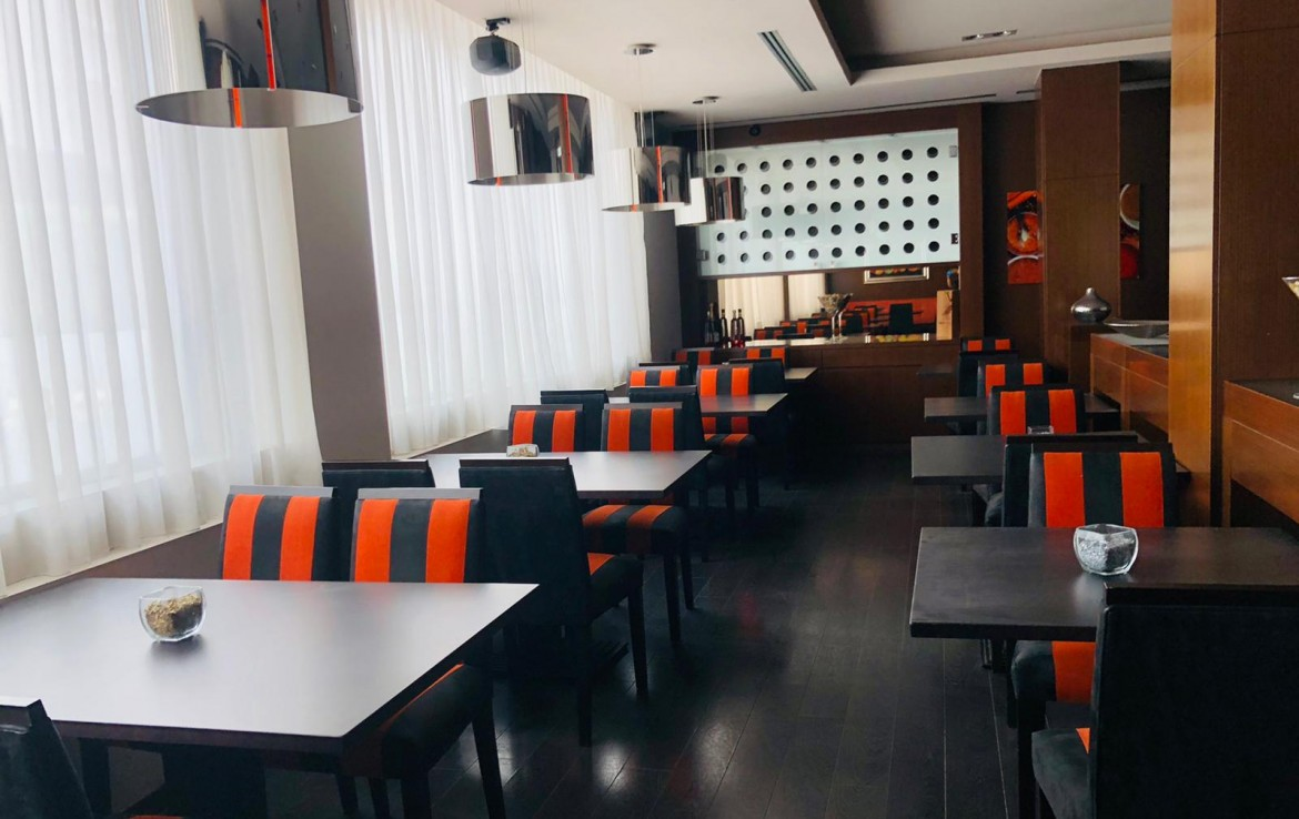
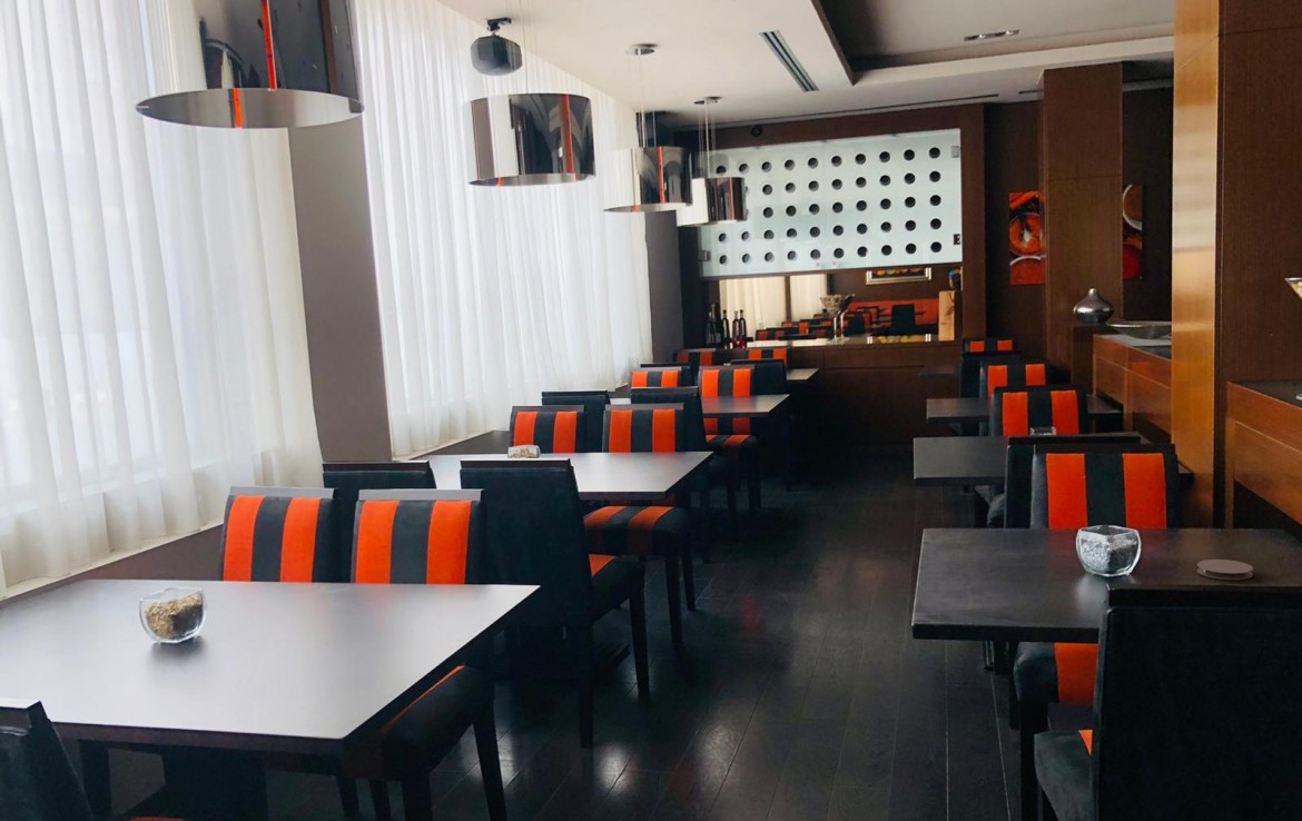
+ coaster [1196,558,1254,581]
